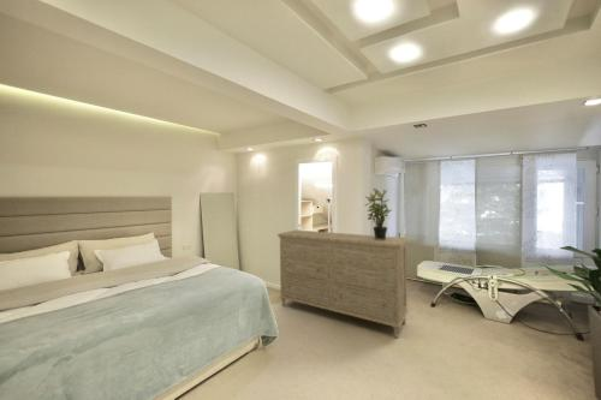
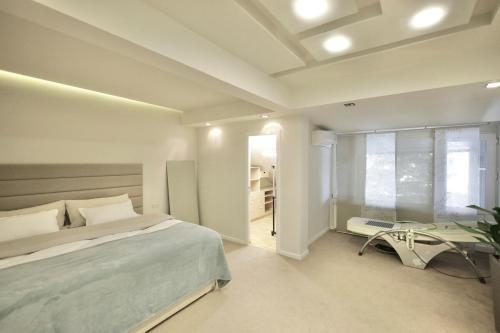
- potted plant [363,187,393,240]
- dresser [276,229,410,340]
